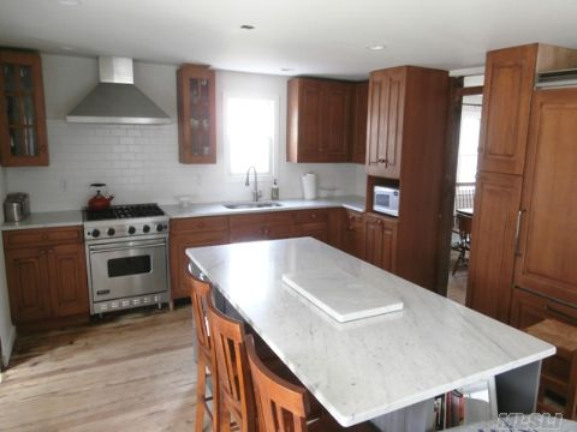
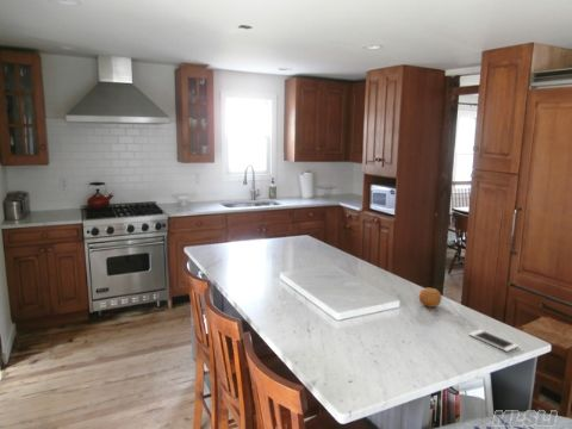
+ fruit [418,287,442,309]
+ cell phone [468,329,520,353]
